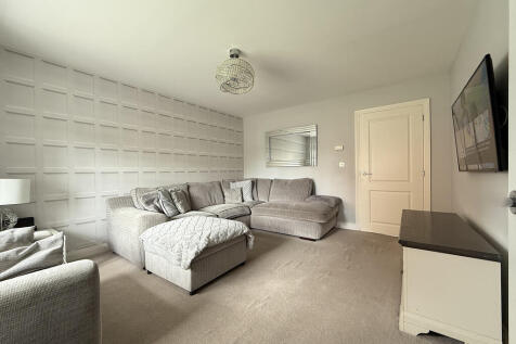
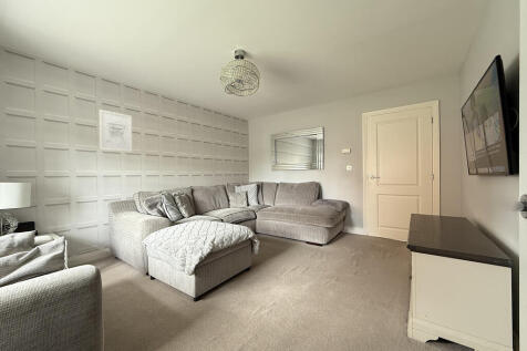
+ wall art [99,109,133,153]
